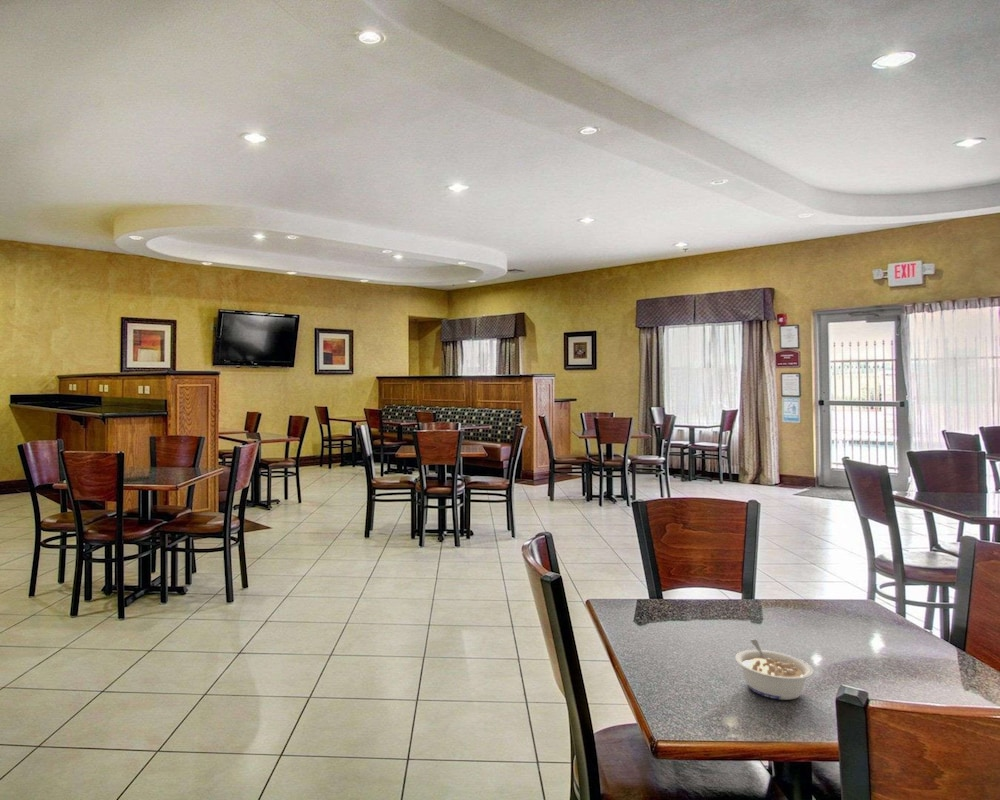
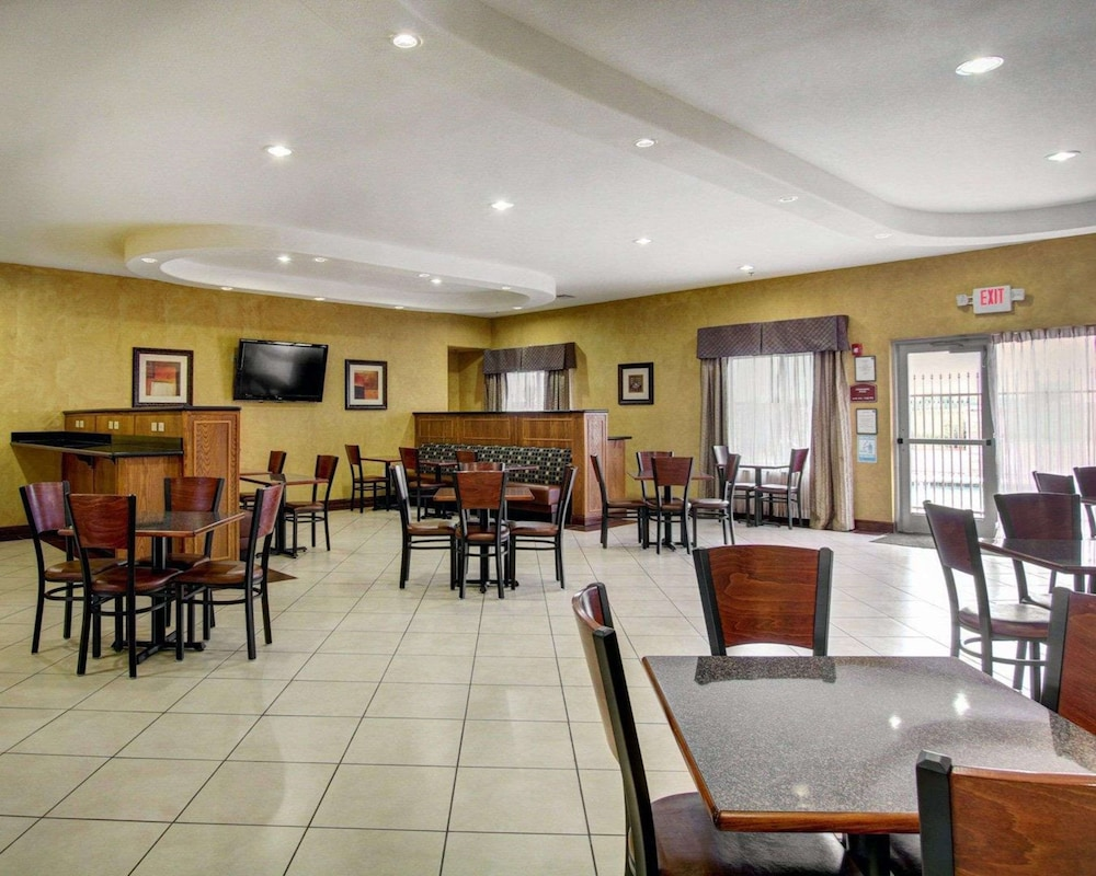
- legume [734,638,814,701]
